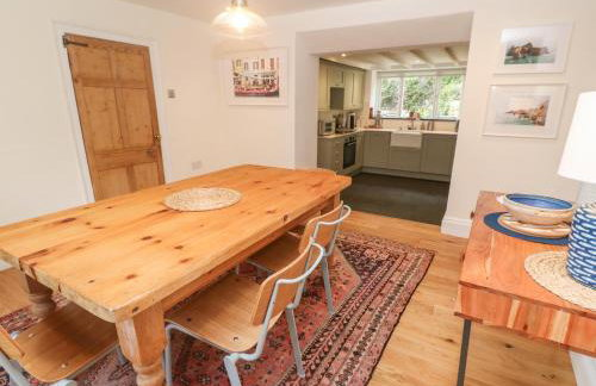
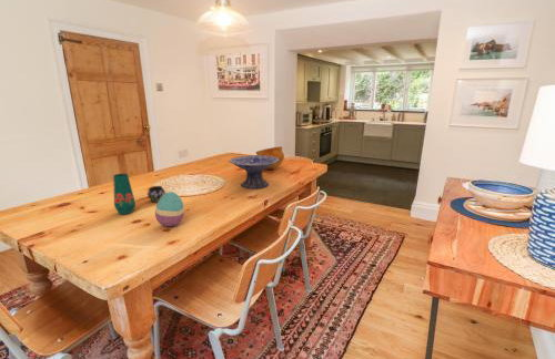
+ decorative egg [154,191,185,227]
+ decorative bowl [228,154,279,191]
+ vase [112,173,167,215]
+ bowl [255,145,285,171]
